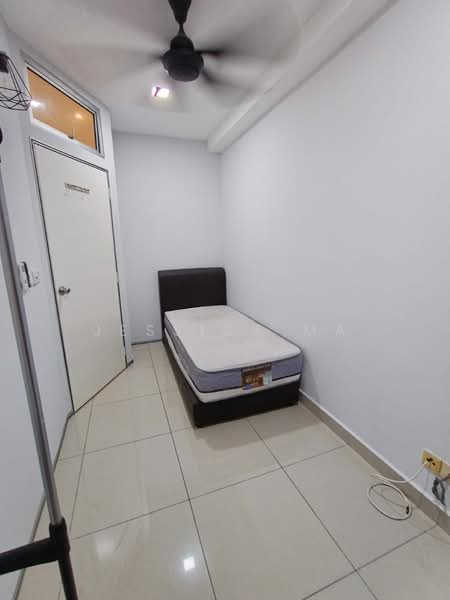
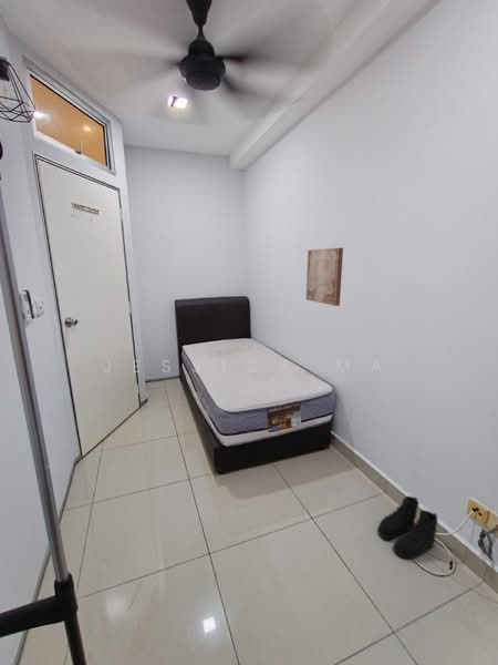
+ boots [376,495,439,560]
+ wall art [305,247,344,307]
